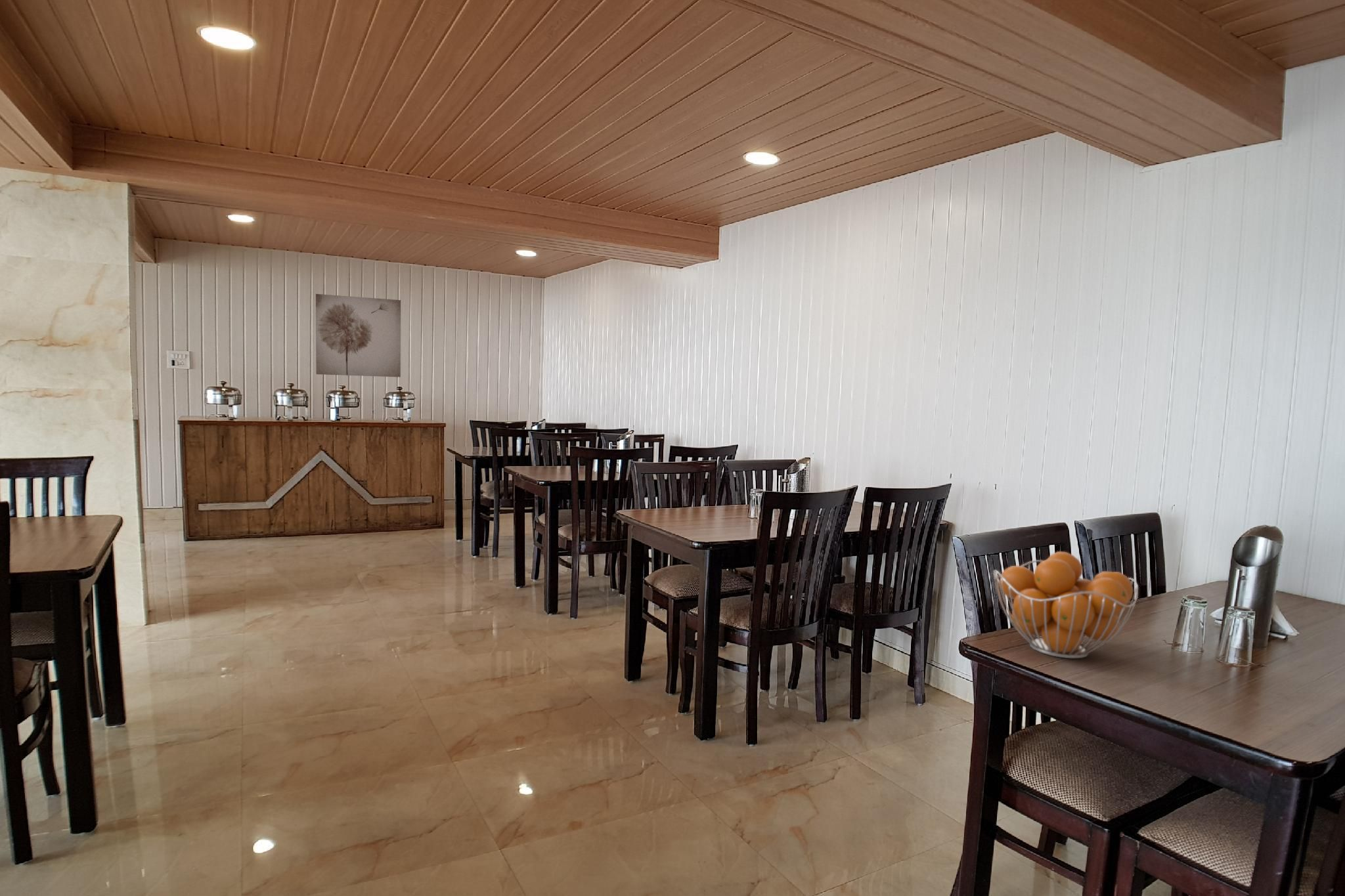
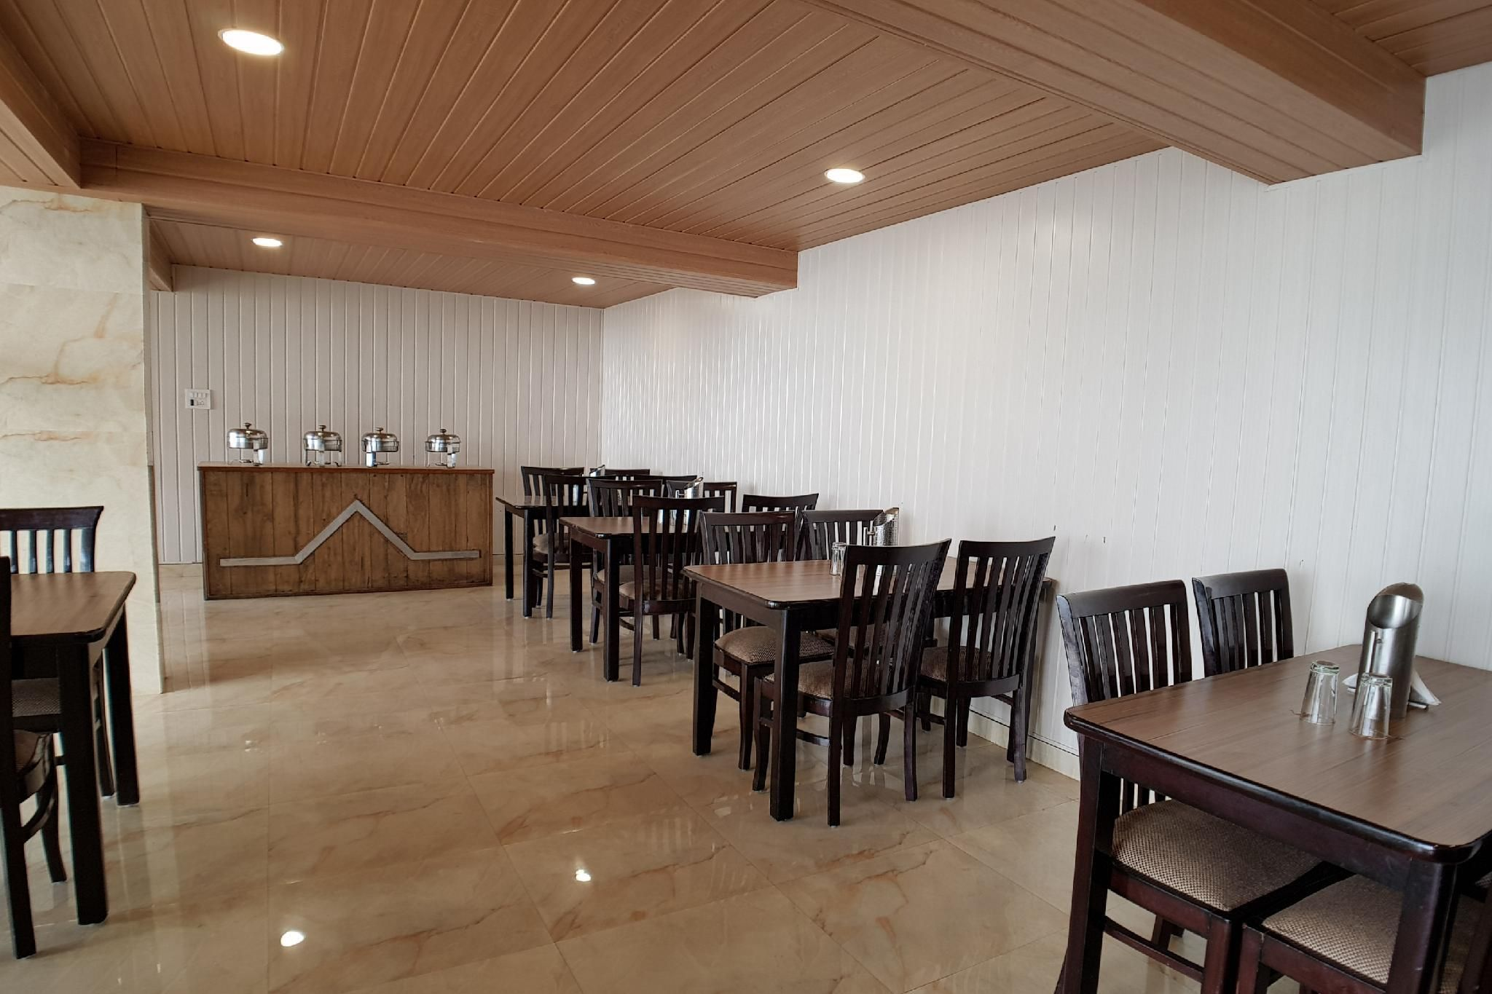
- wall art [315,293,401,377]
- fruit basket [993,551,1139,660]
